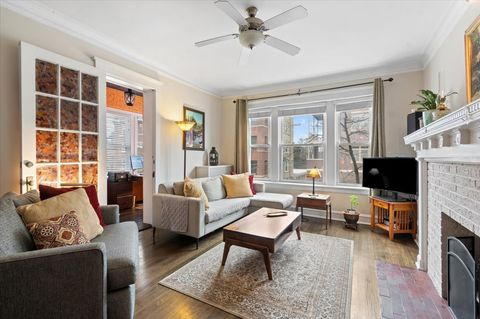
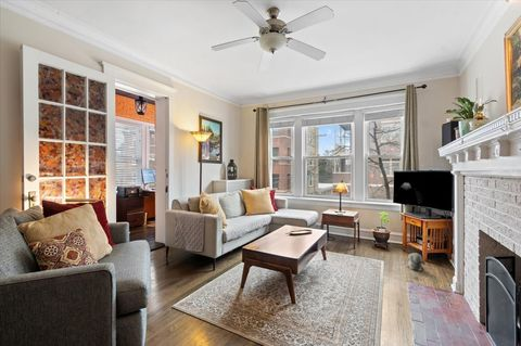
+ plush toy [406,252,427,272]
